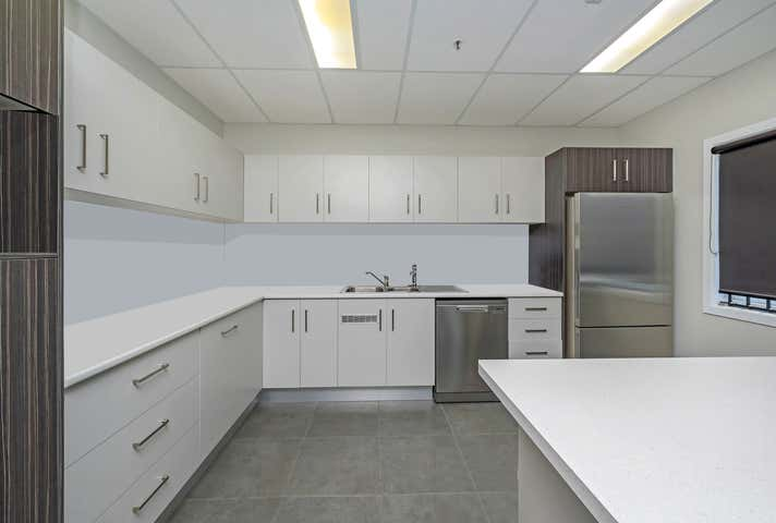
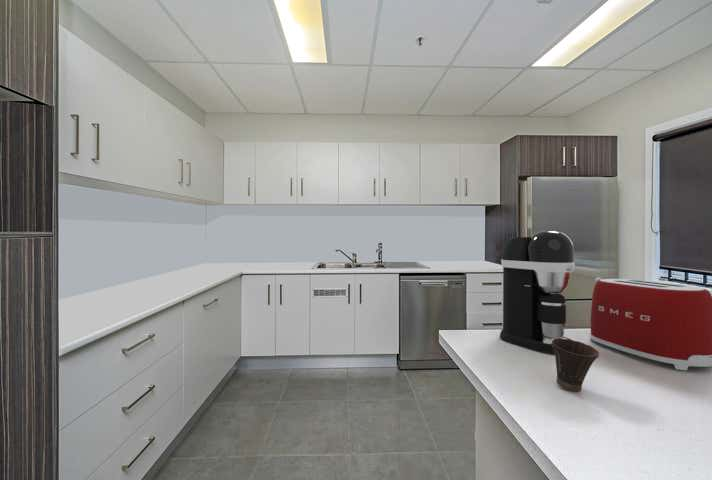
+ toaster [589,276,712,371]
+ cup [552,339,600,392]
+ coffee maker [499,230,576,355]
